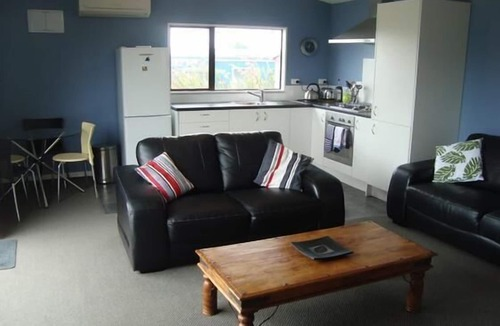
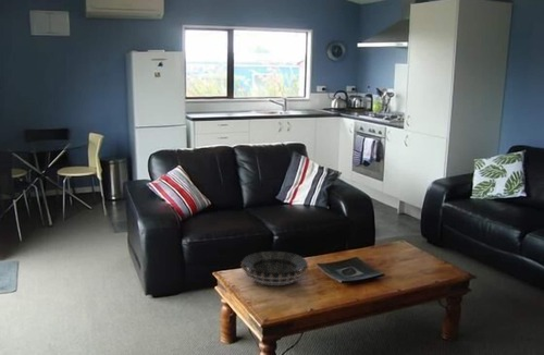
+ decorative bowl [240,250,309,286]
